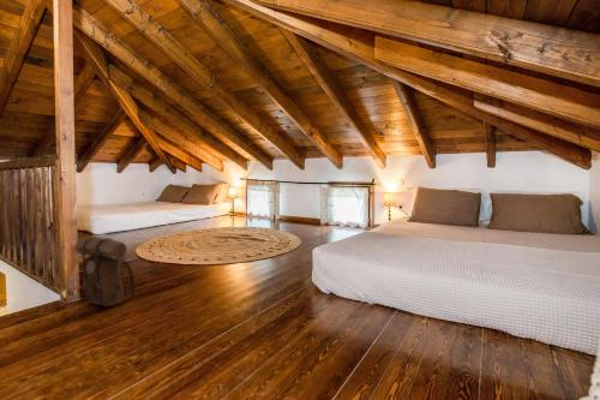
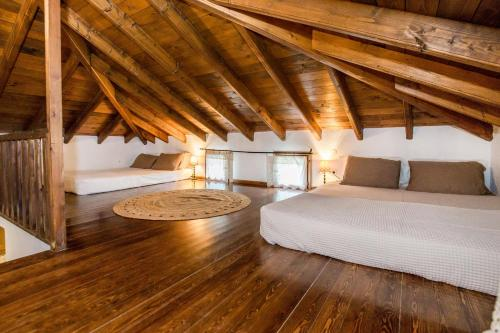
- backpack [73,235,137,309]
